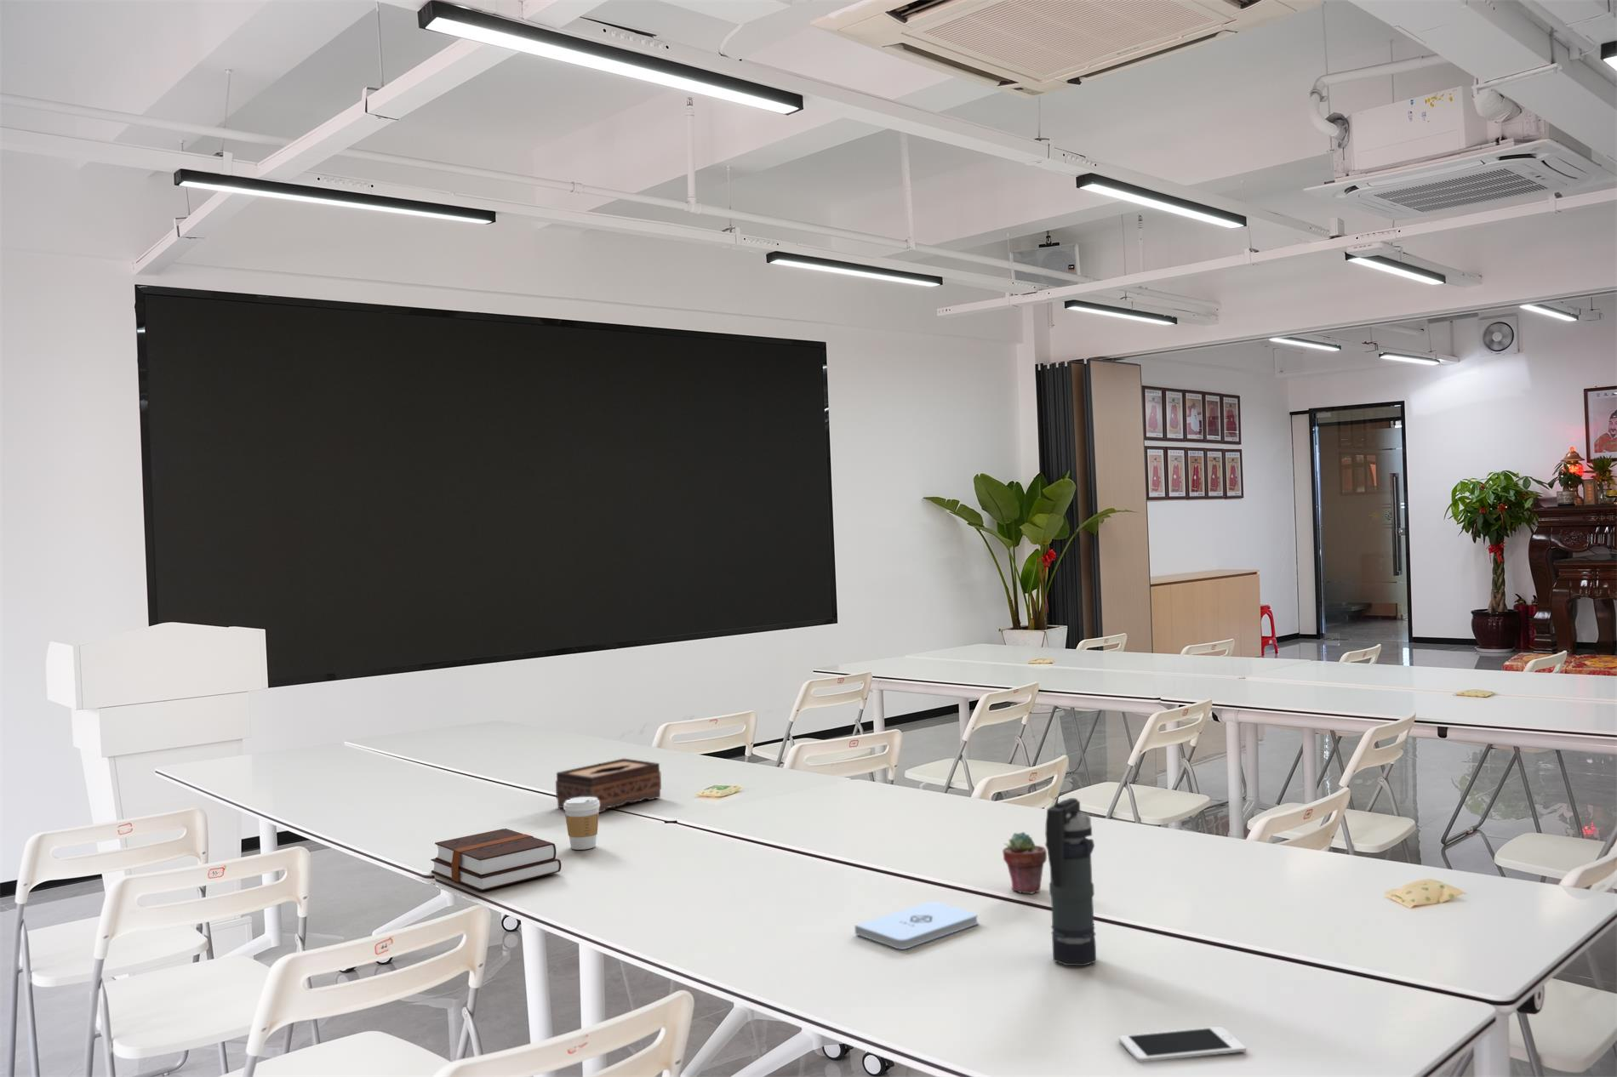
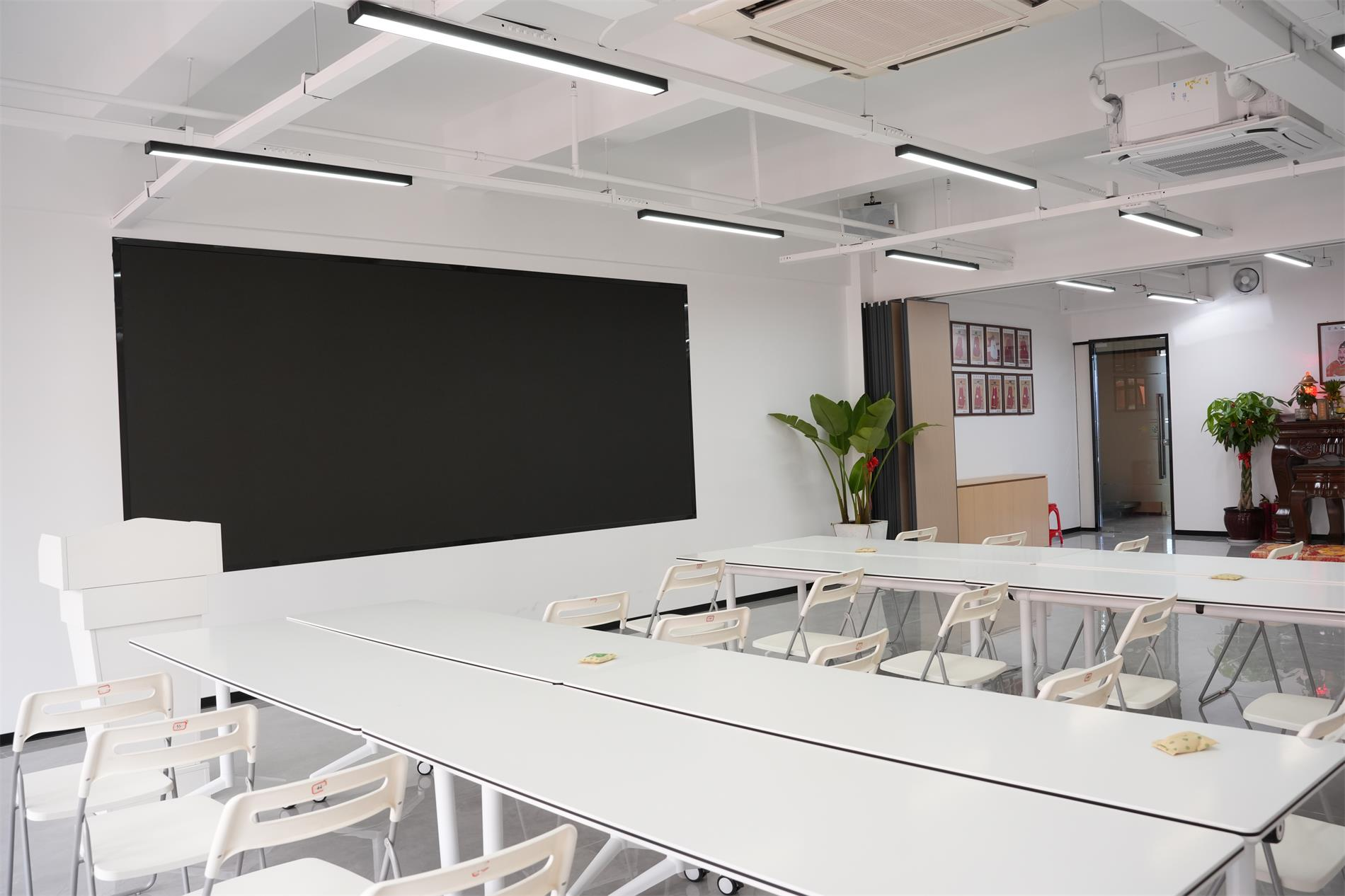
- cell phone [1118,1027,1247,1063]
- notepad [854,900,979,951]
- coffee cup [564,797,600,851]
- tissue box [555,758,662,814]
- smoke grenade [1045,797,1096,966]
- potted succulent [1001,831,1047,895]
- hardback book [429,828,561,892]
